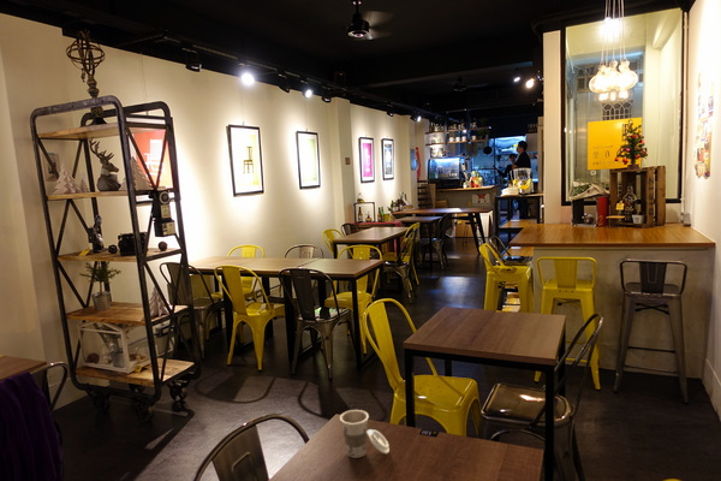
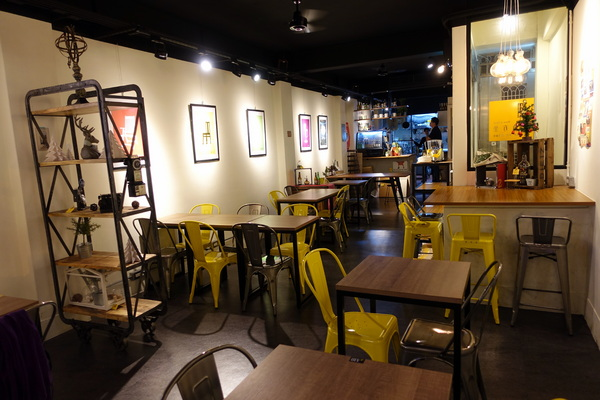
- cup [339,409,391,459]
